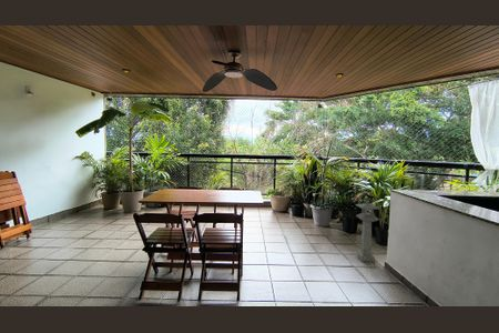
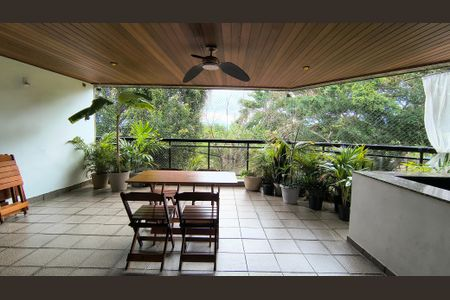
- lantern [355,200,381,263]
